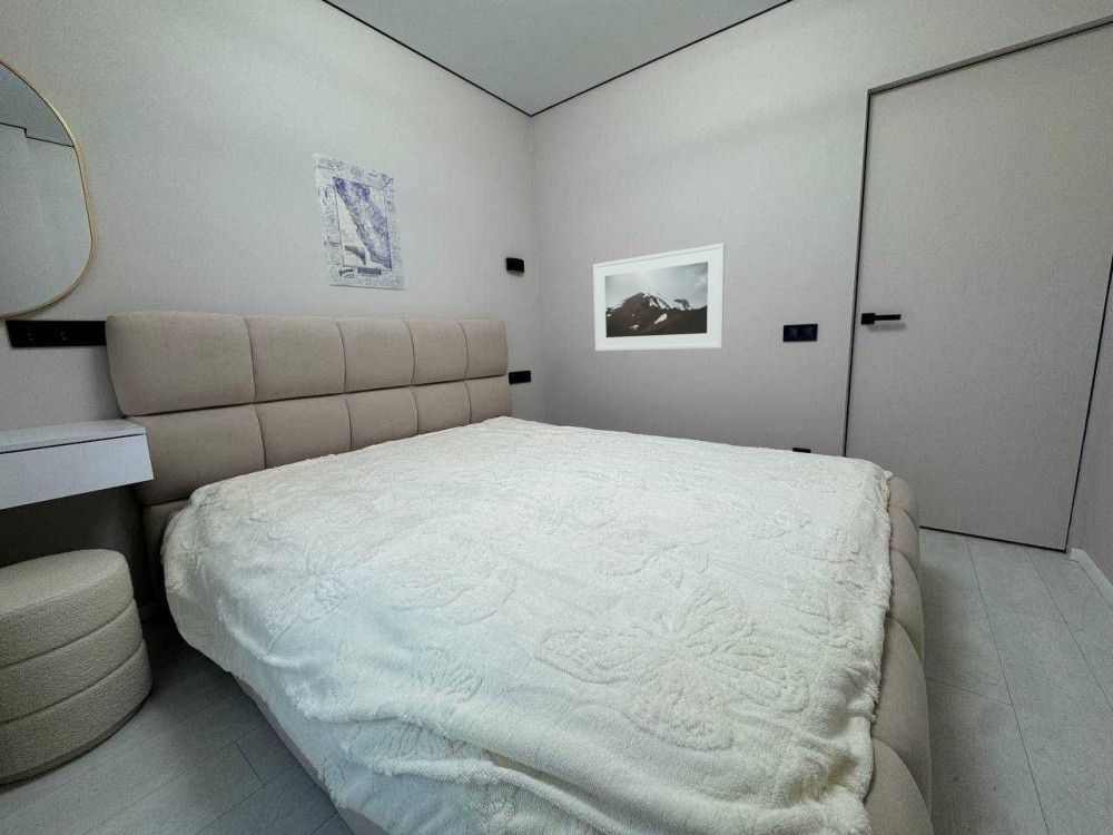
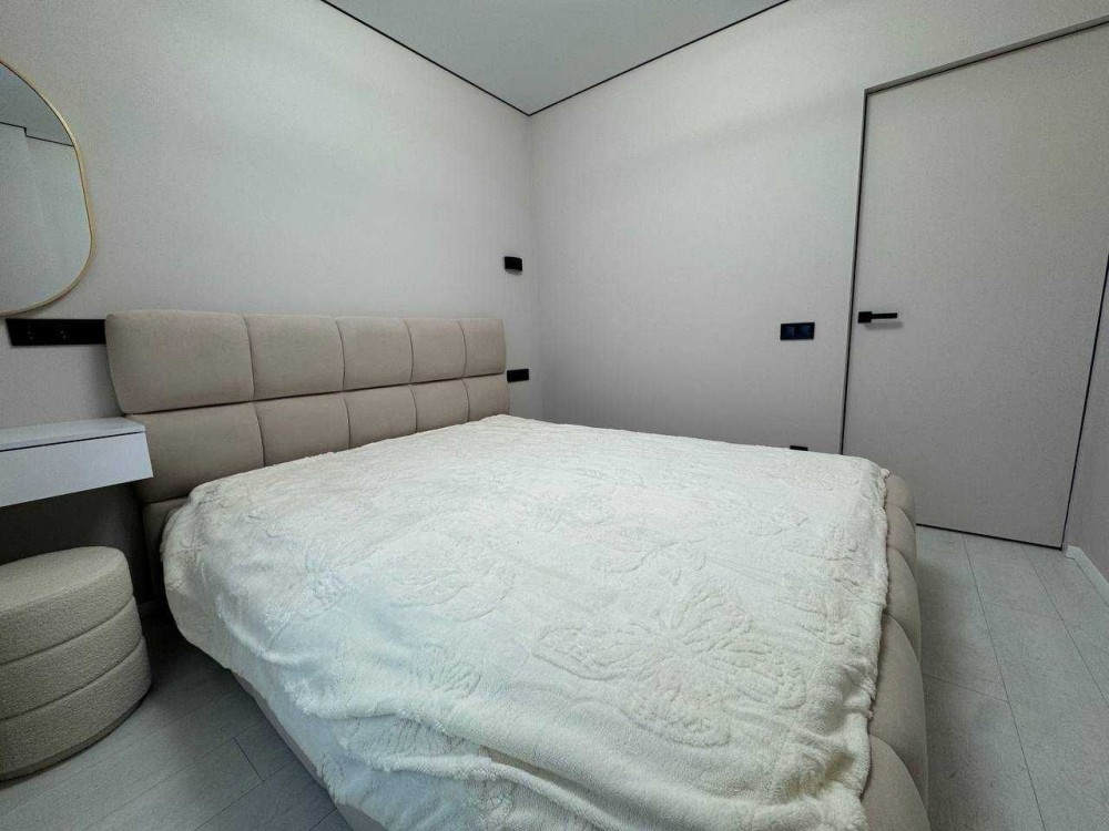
- wall art [312,151,406,292]
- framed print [592,242,726,352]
